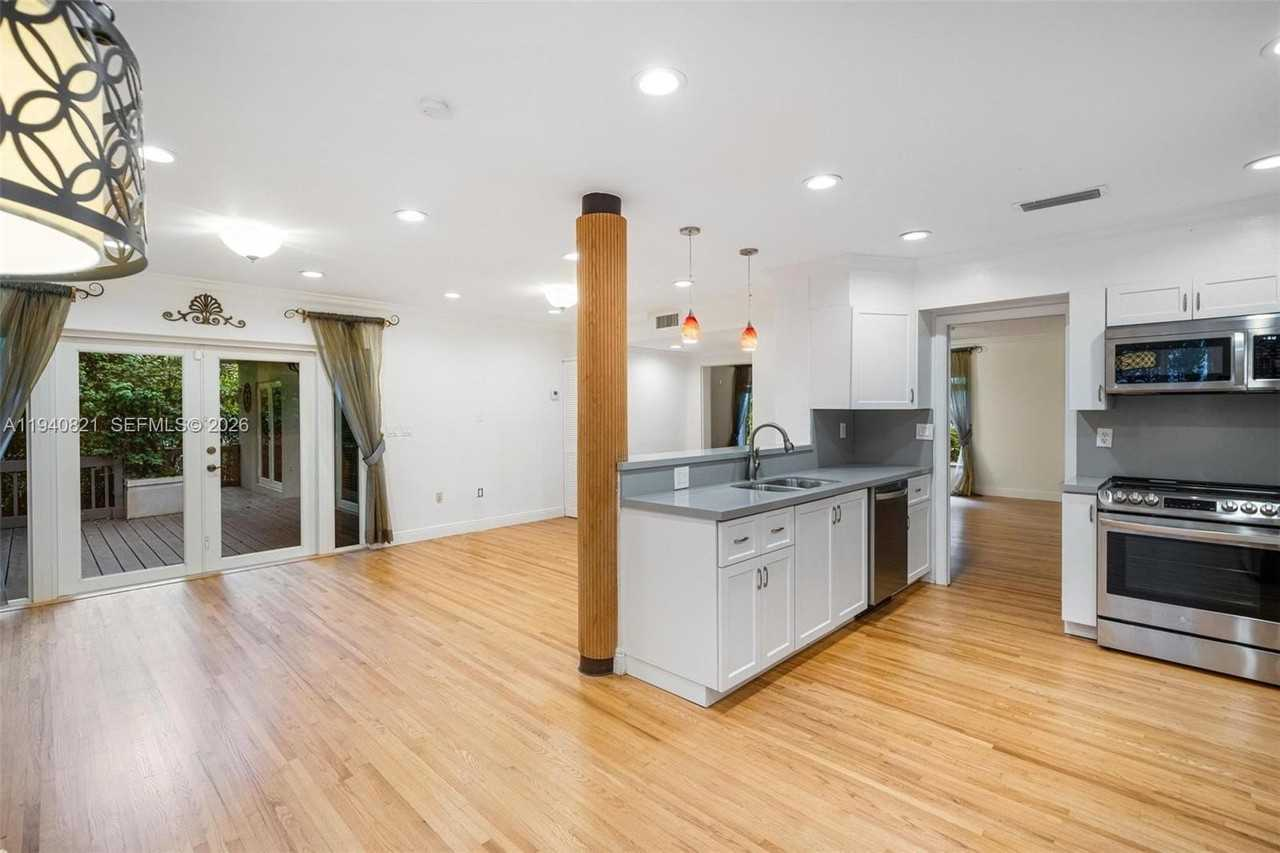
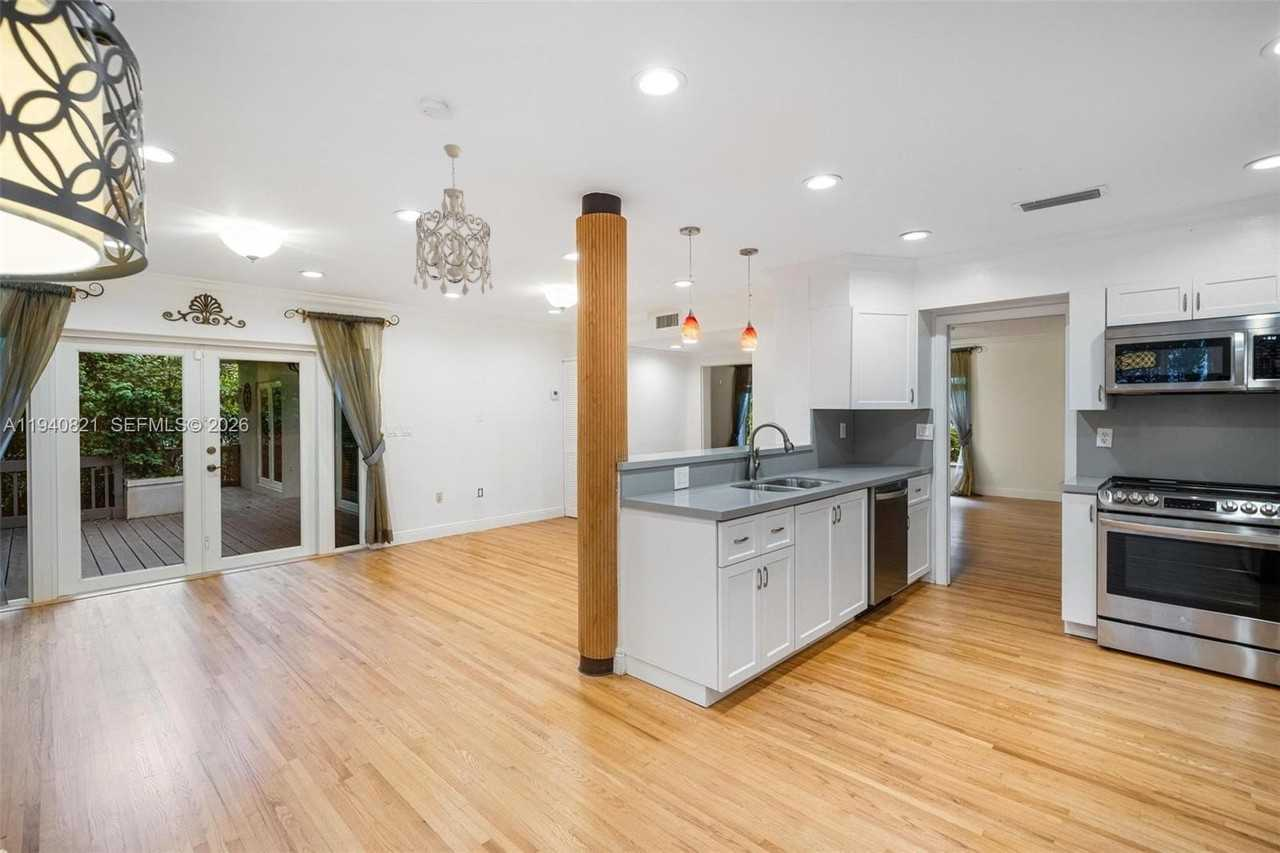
+ chandelier [413,143,494,296]
